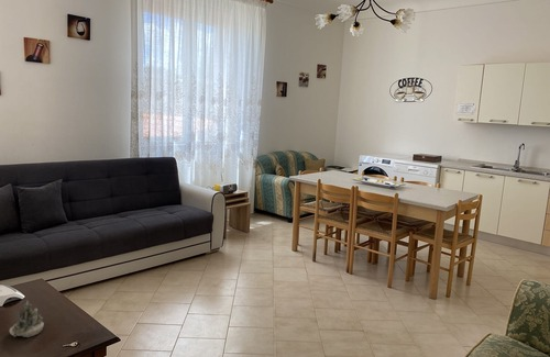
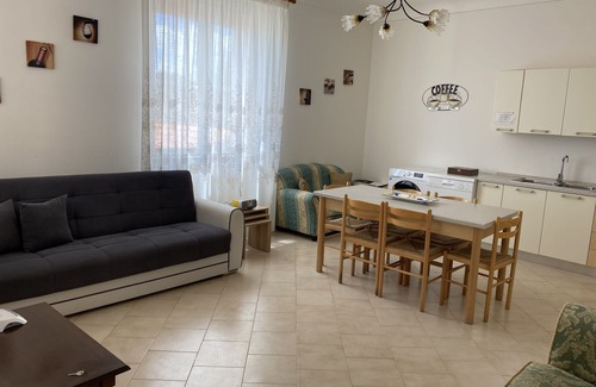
- succulent planter [9,300,45,338]
